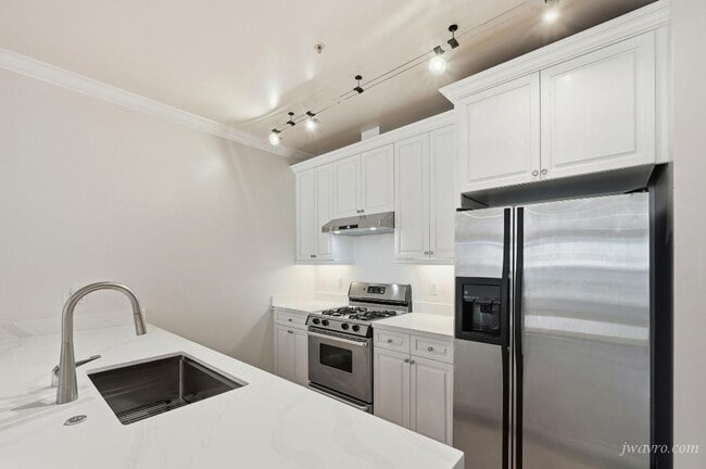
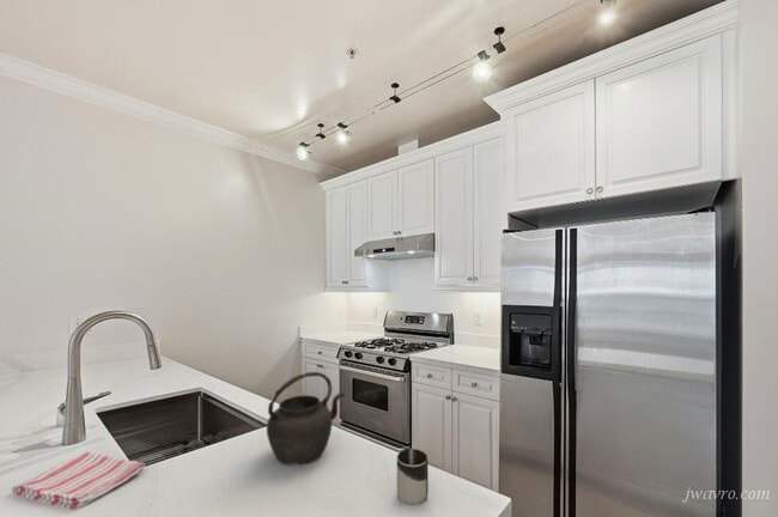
+ dish towel [11,450,146,511]
+ cup [396,448,430,506]
+ kettle [266,371,347,466]
